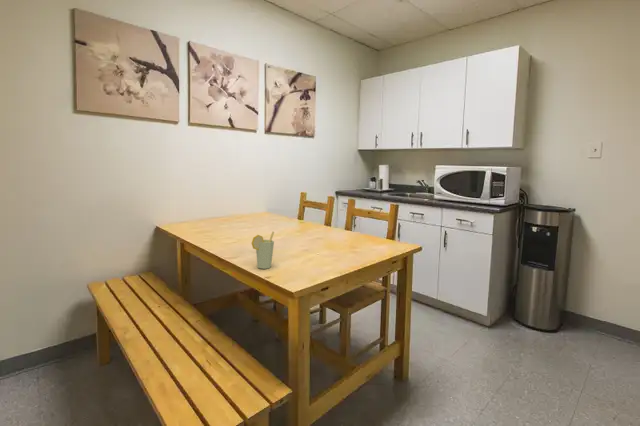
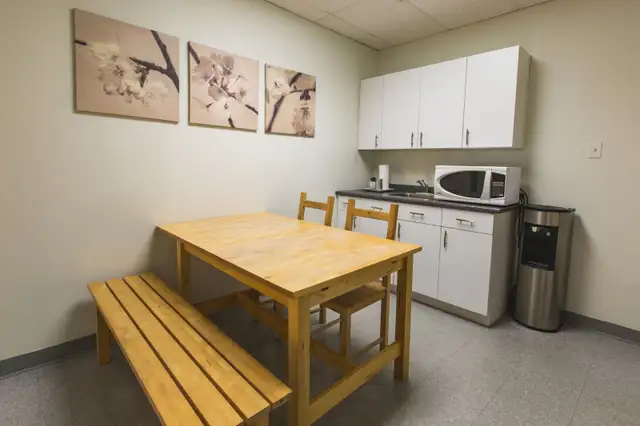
- cup [251,230,275,270]
